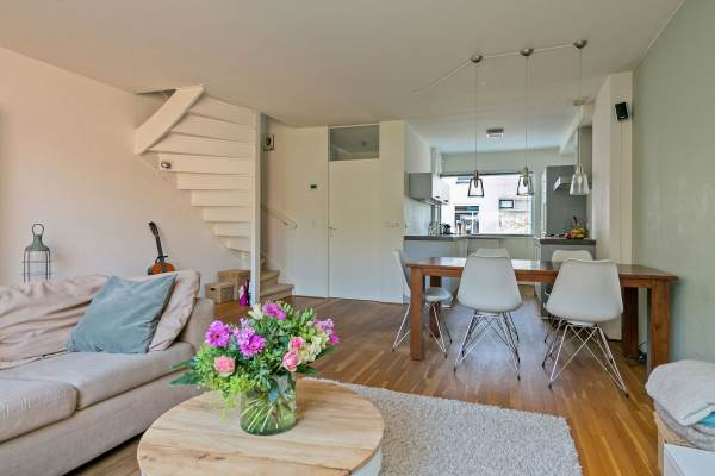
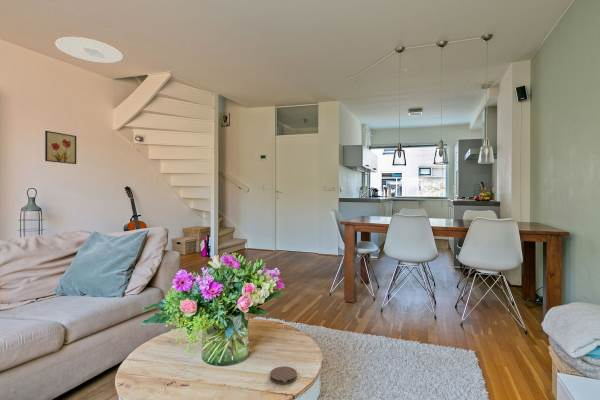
+ ceiling light [54,36,124,64]
+ wall art [44,130,77,165]
+ coaster [269,366,298,385]
